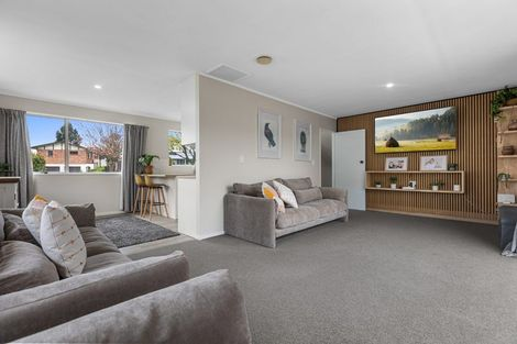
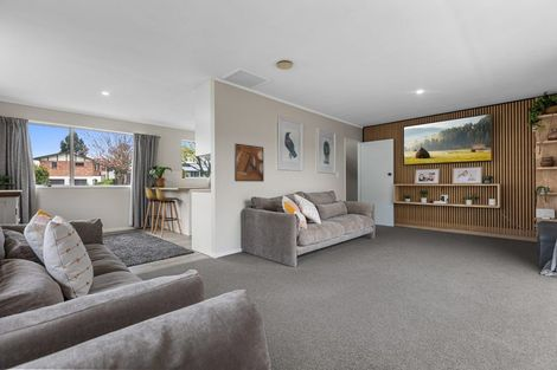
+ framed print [233,142,265,183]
